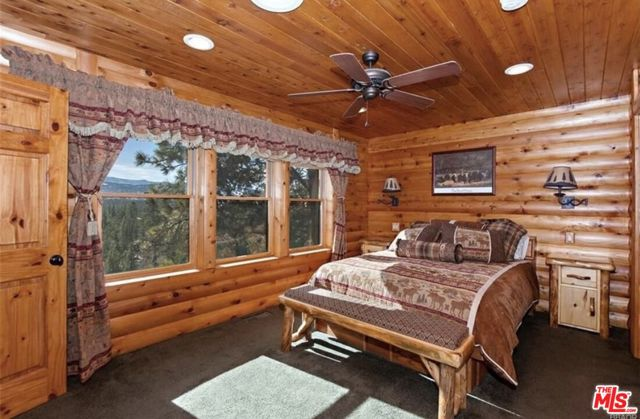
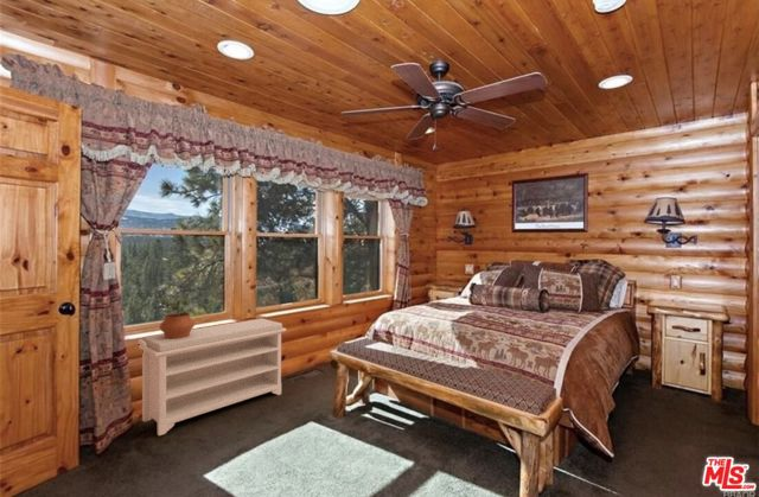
+ potted plant [158,293,196,339]
+ bench [136,318,287,437]
